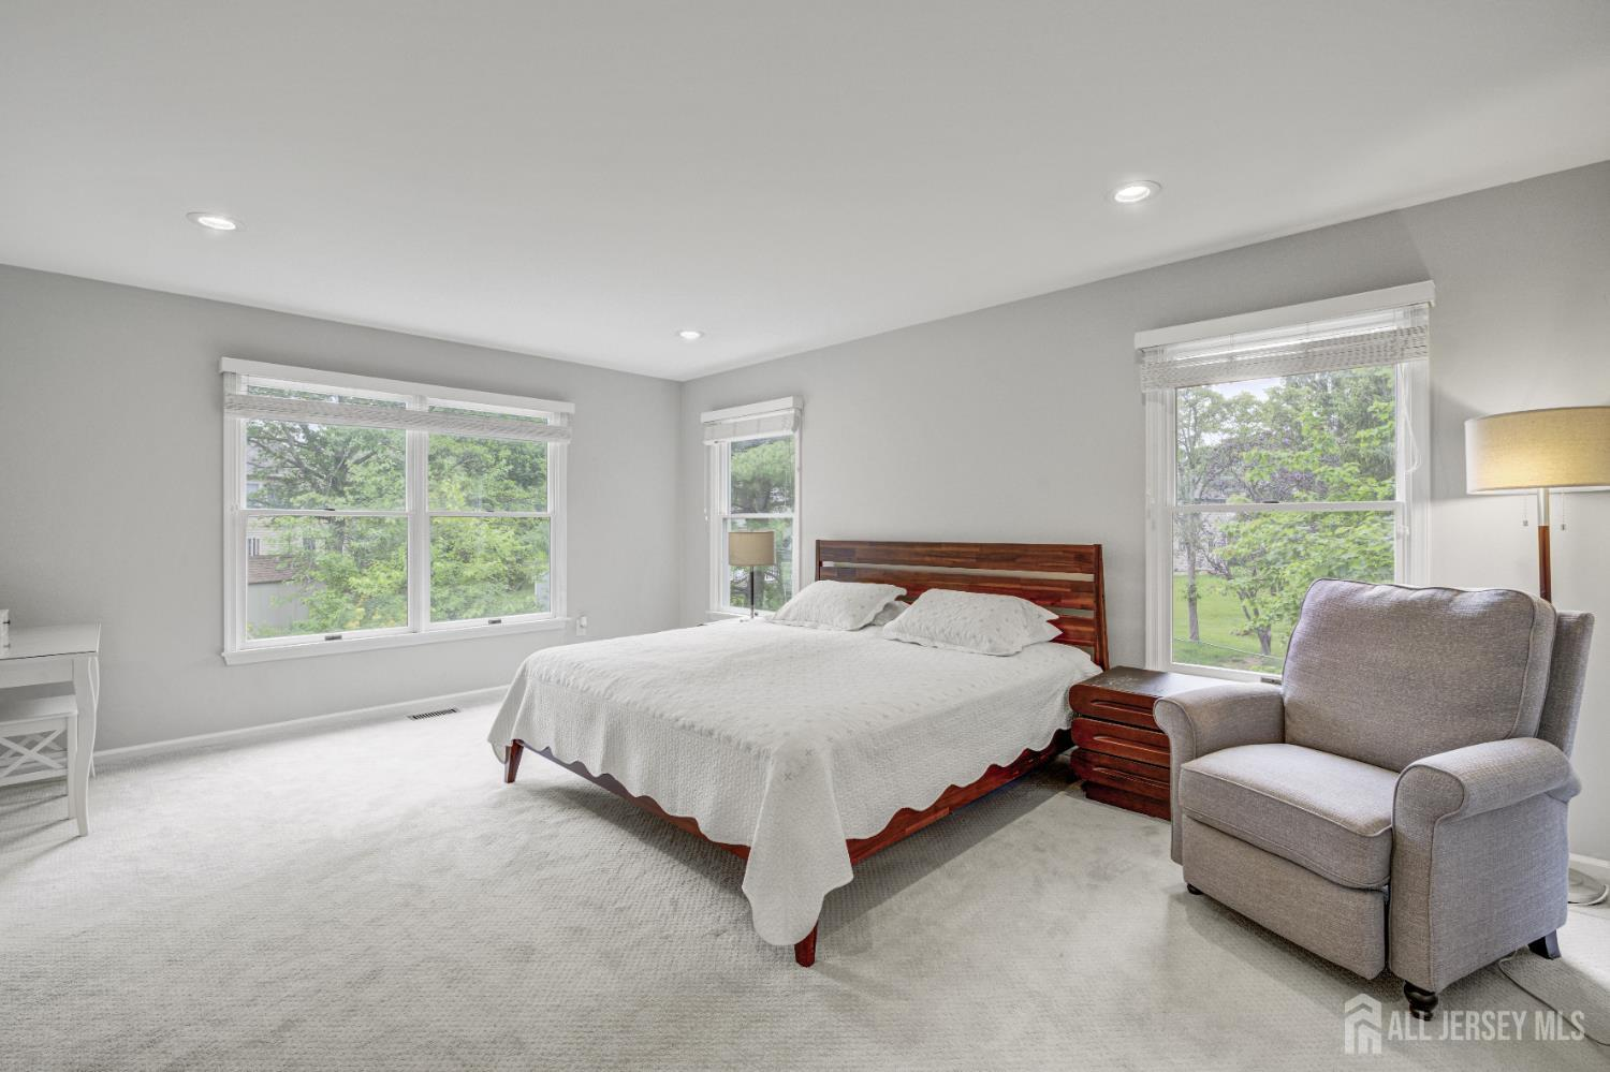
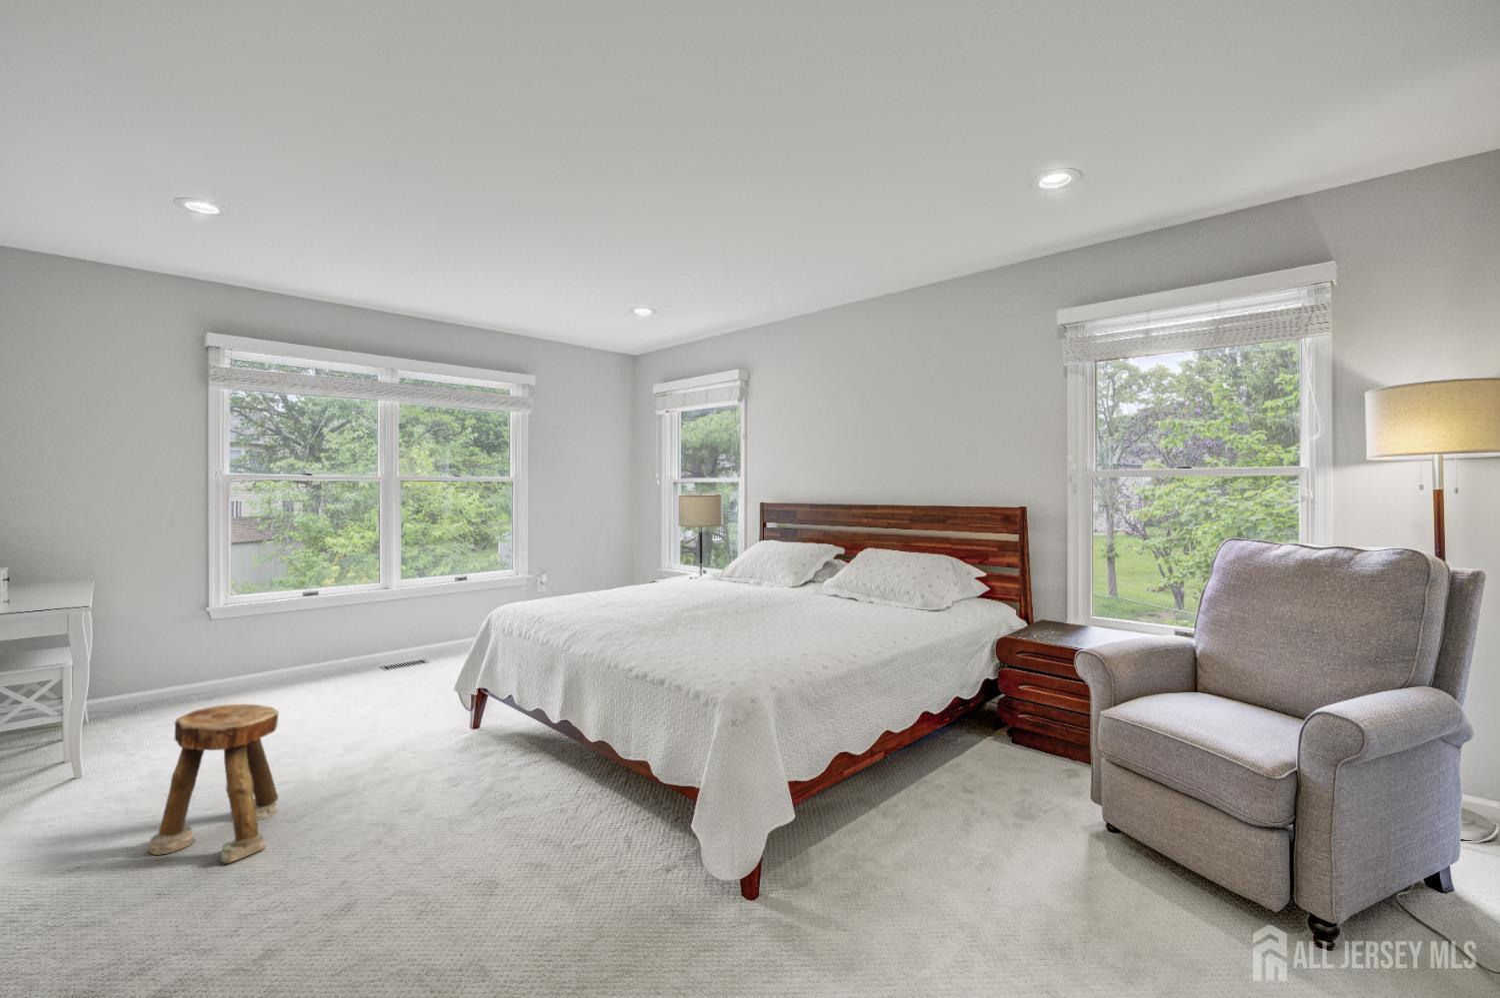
+ stool [147,703,279,865]
